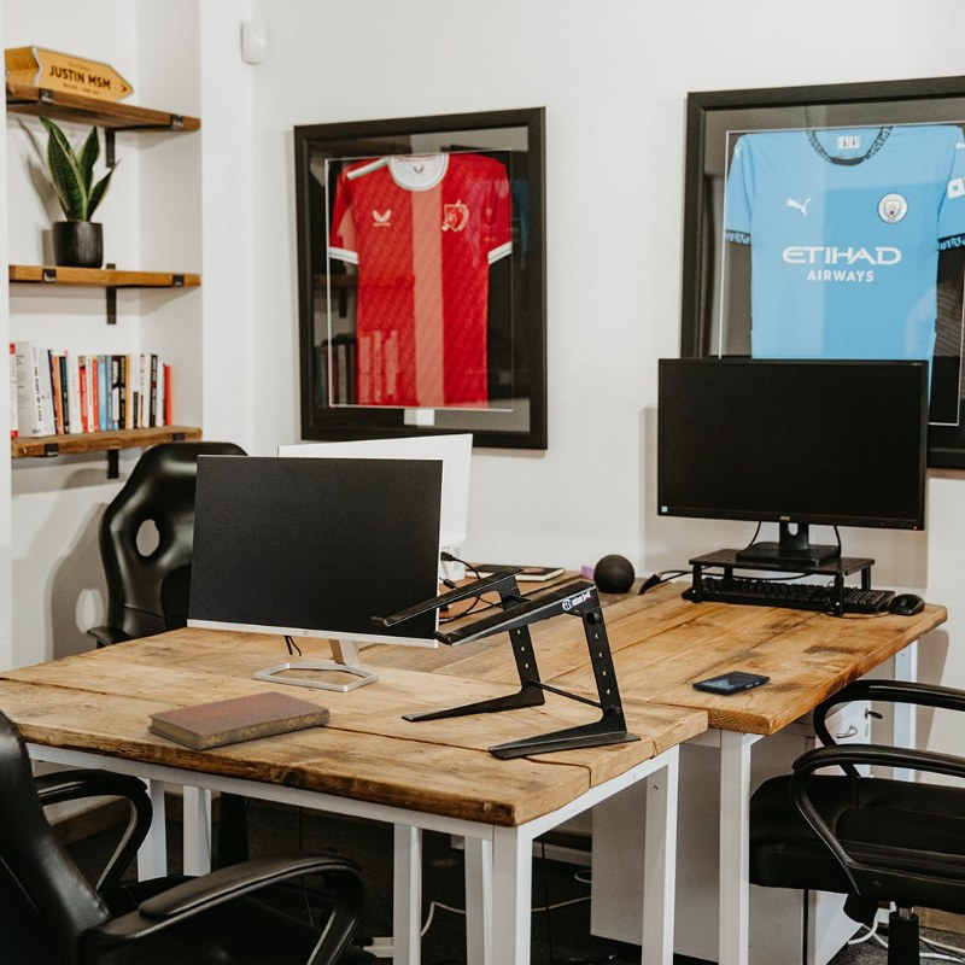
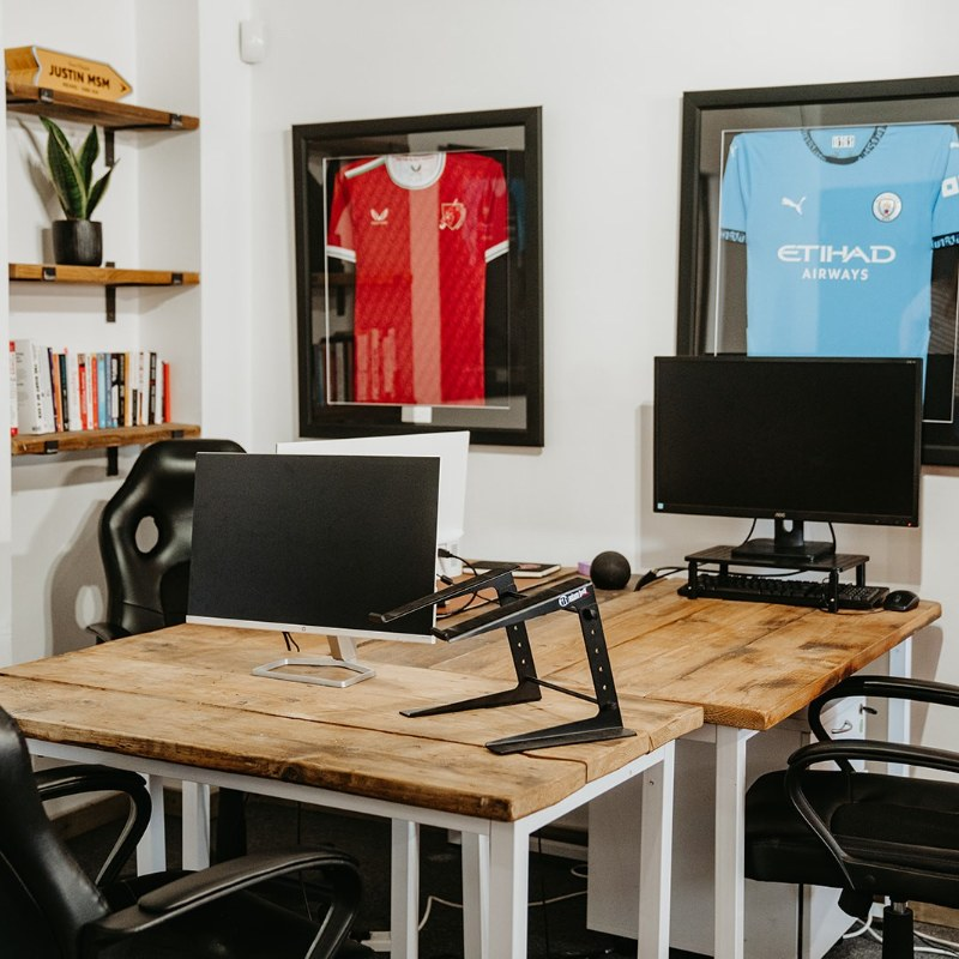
- notebook [146,690,331,751]
- smartphone [691,669,771,696]
